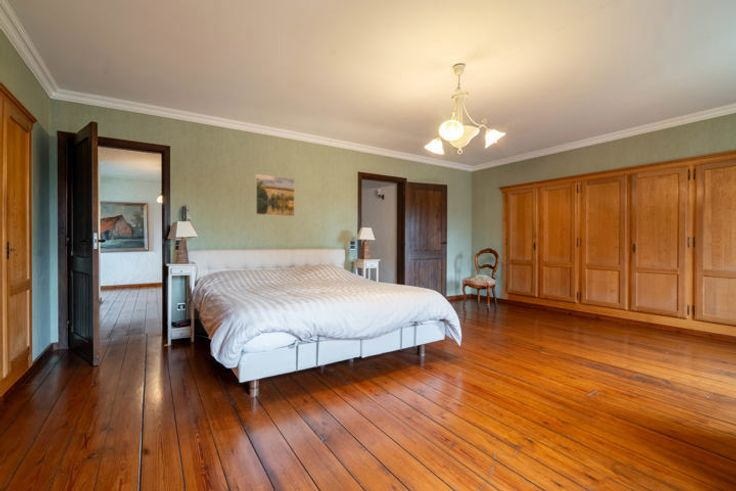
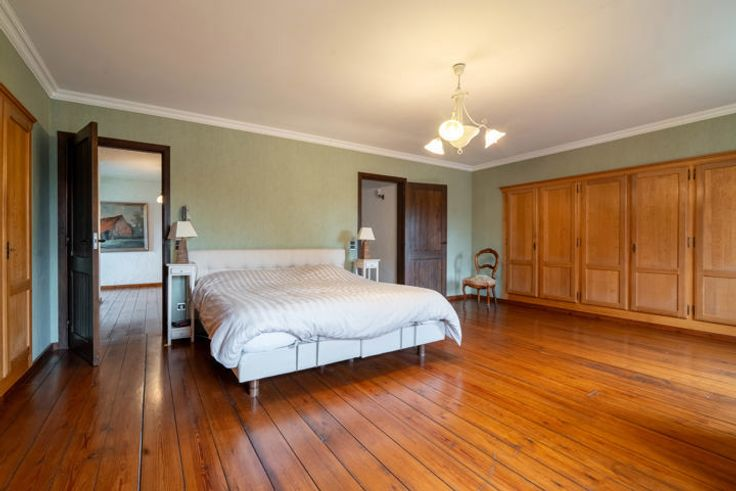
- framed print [254,173,295,217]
